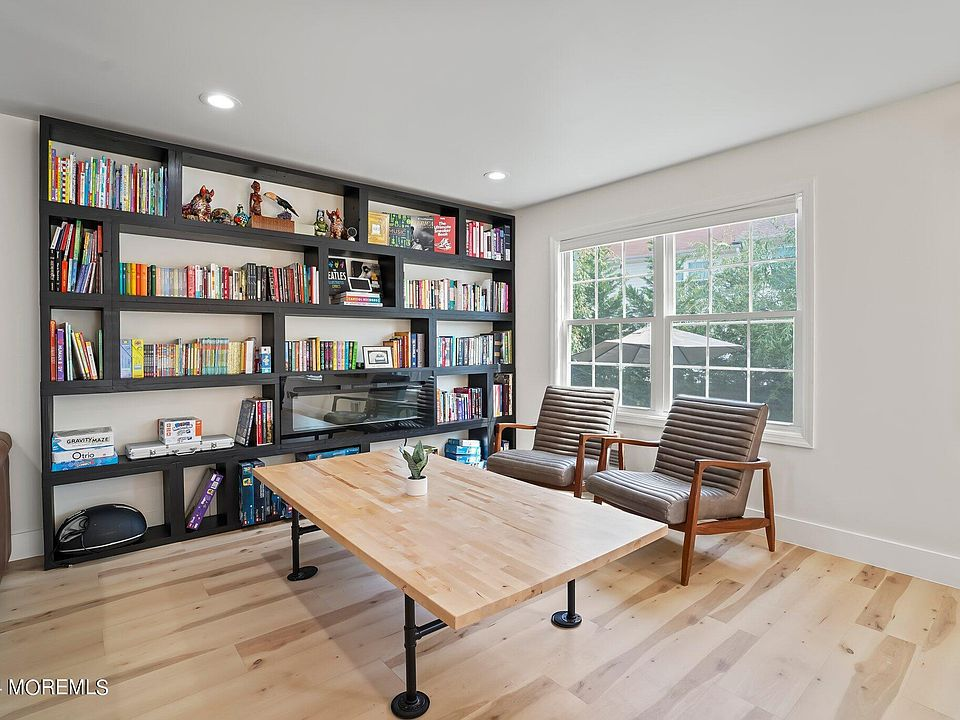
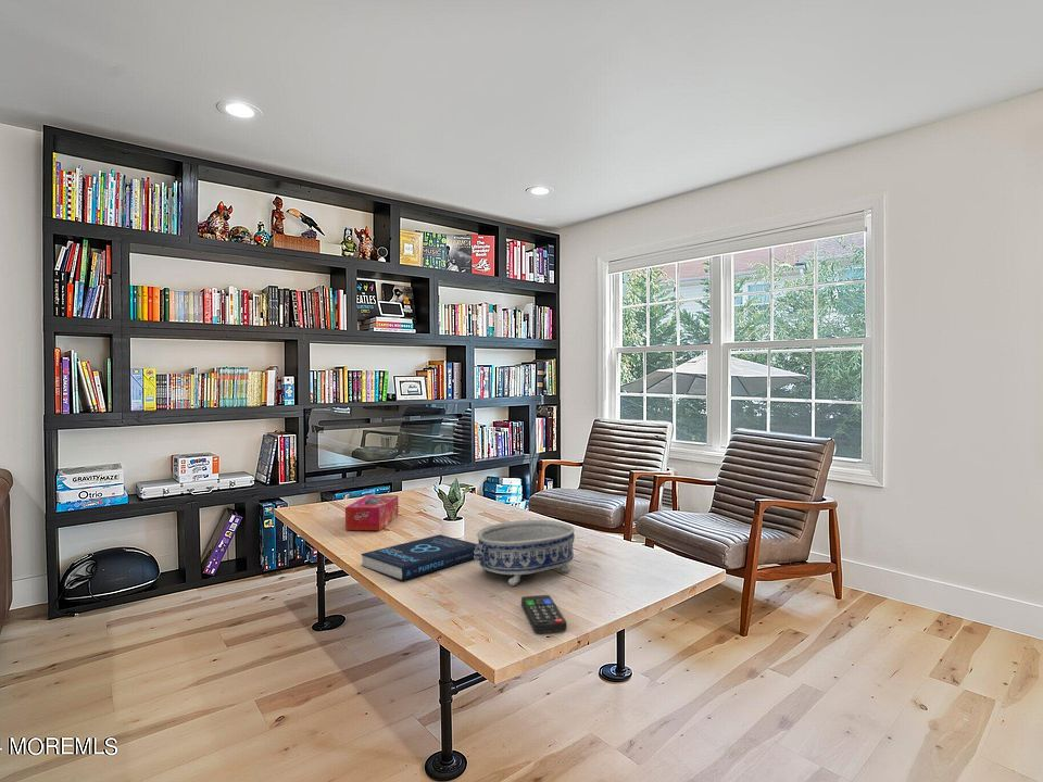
+ remote control [520,594,567,634]
+ tissue box [344,494,399,531]
+ book [360,533,477,582]
+ decorative bowl [474,519,576,586]
